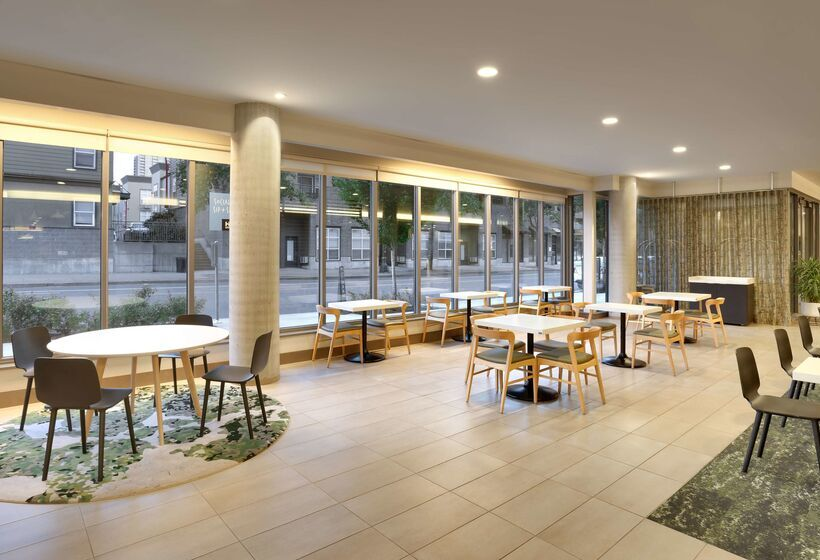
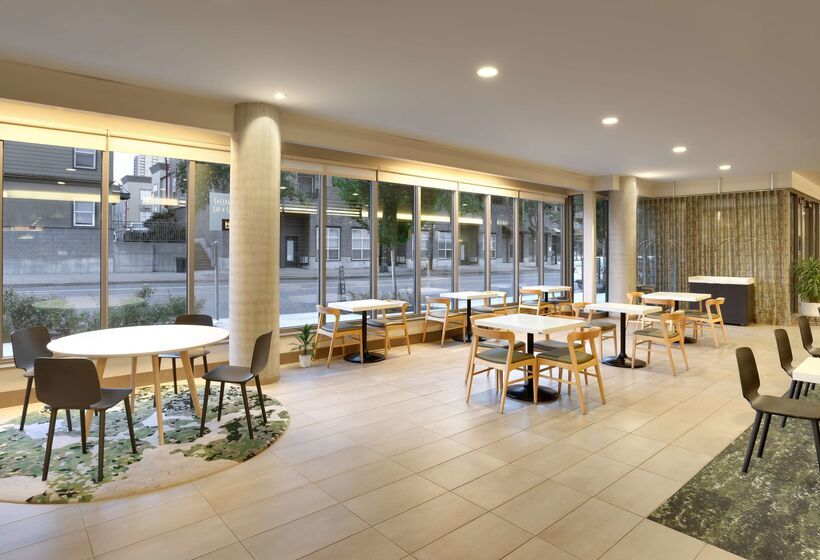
+ indoor plant [287,322,320,368]
